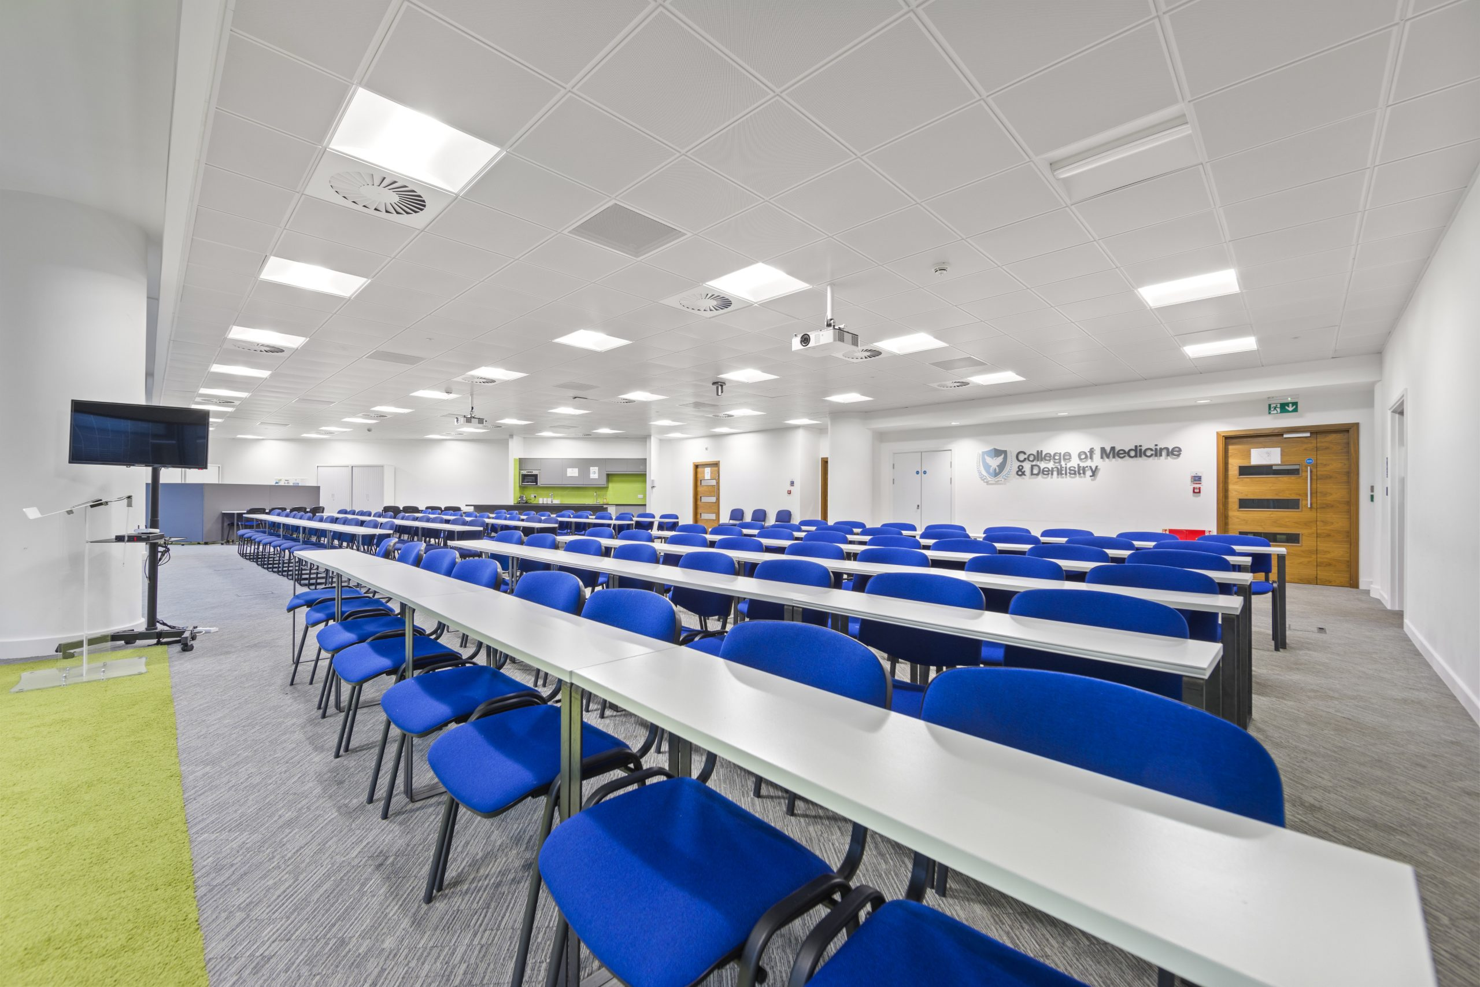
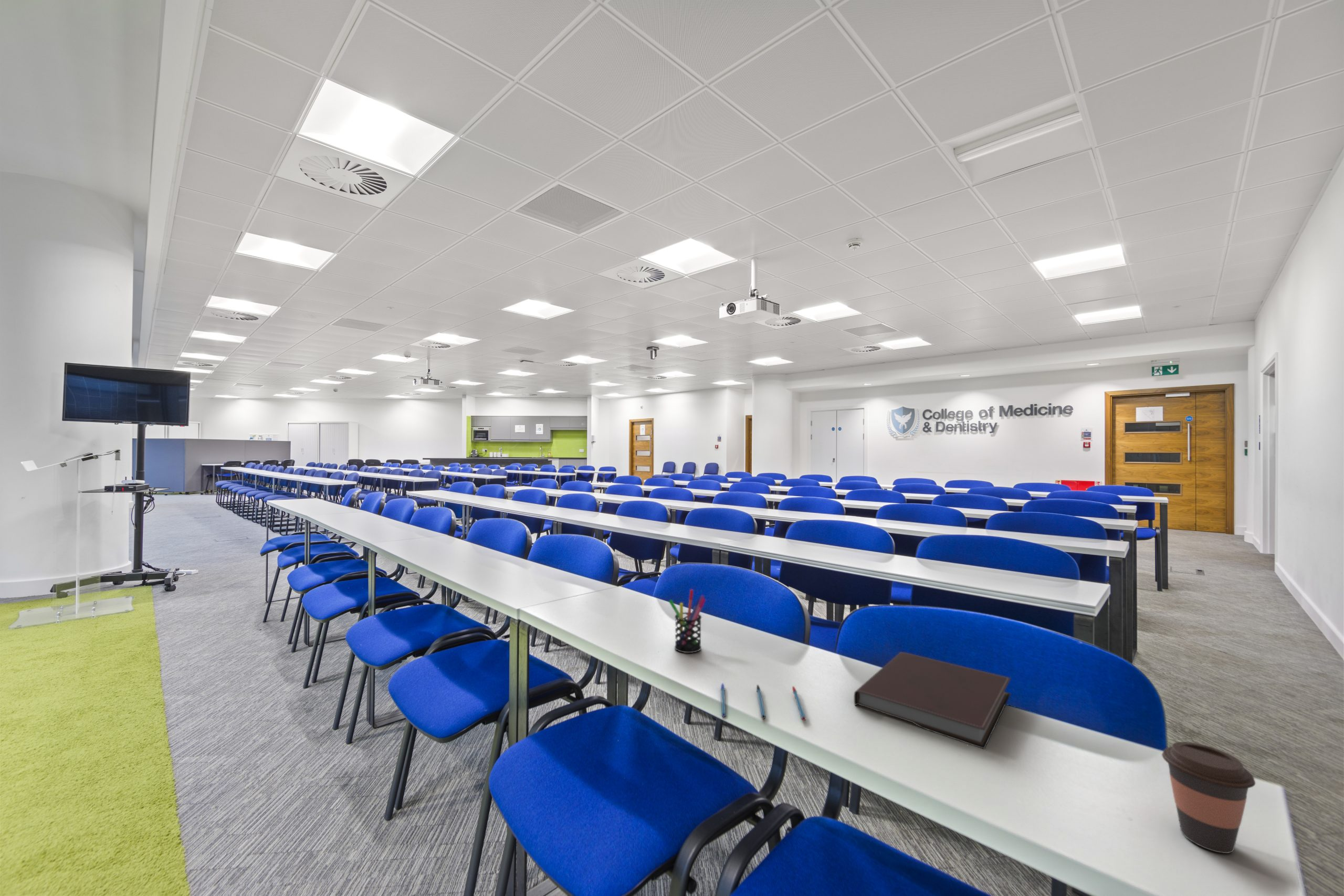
+ pen holder [668,589,707,653]
+ notebook [854,651,1012,750]
+ pen [720,683,806,721]
+ coffee cup [1161,741,1256,854]
